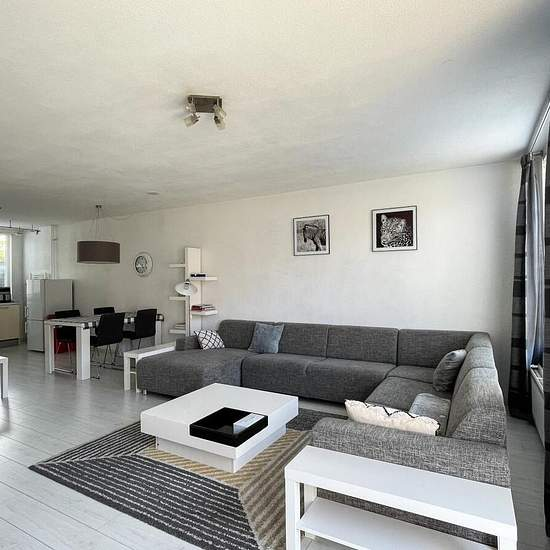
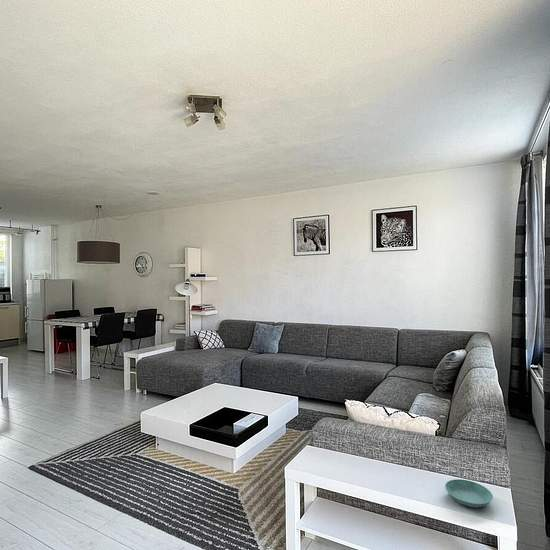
+ saucer [444,478,494,508]
